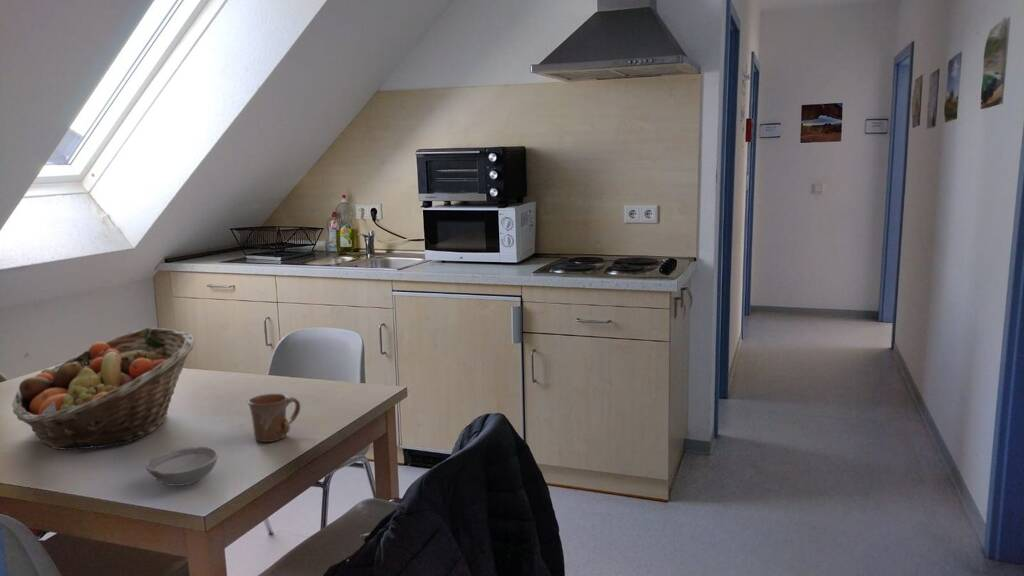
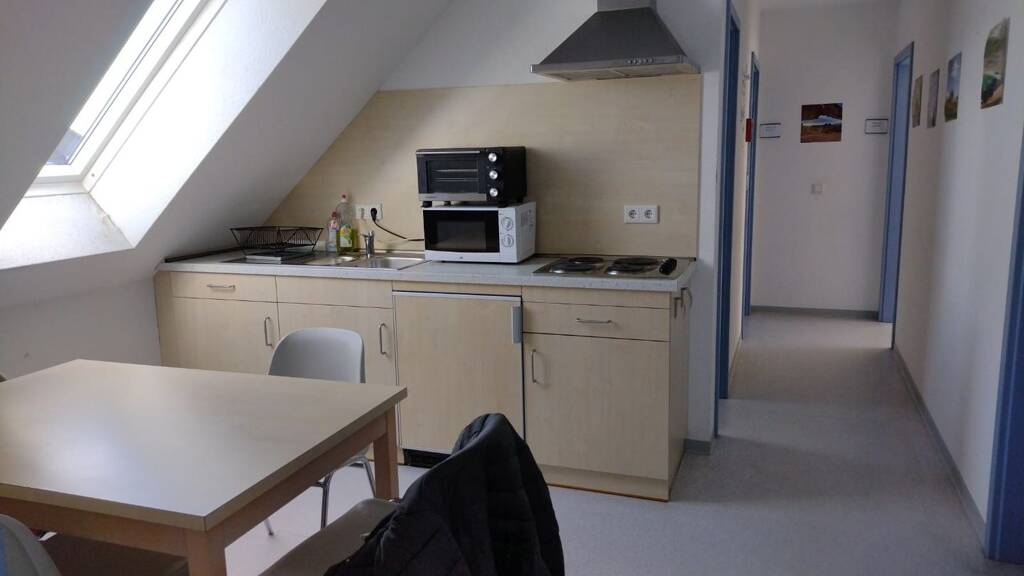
- fruit basket [11,327,196,451]
- bowl [145,446,219,487]
- mug [247,393,301,443]
